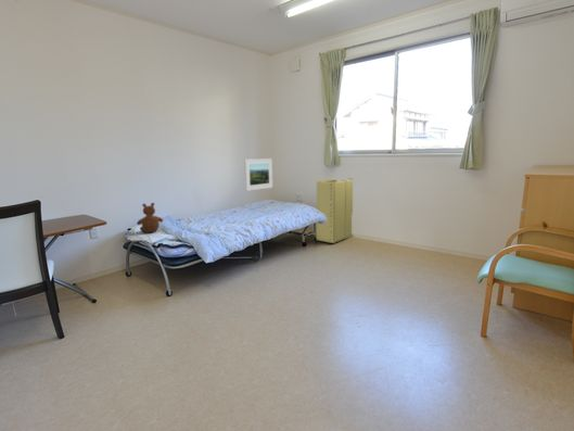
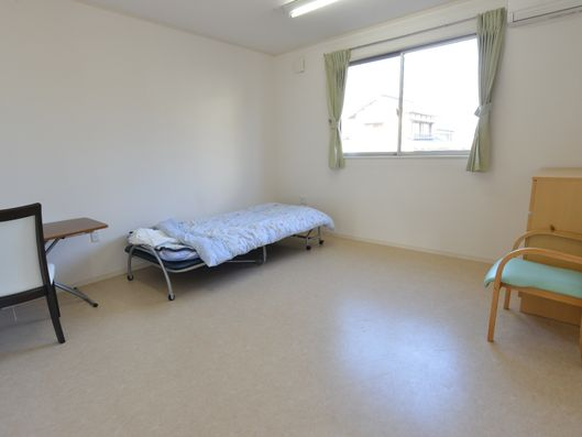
- laundry hamper [316,178,354,244]
- teddy bear [136,202,164,233]
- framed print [243,157,273,192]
